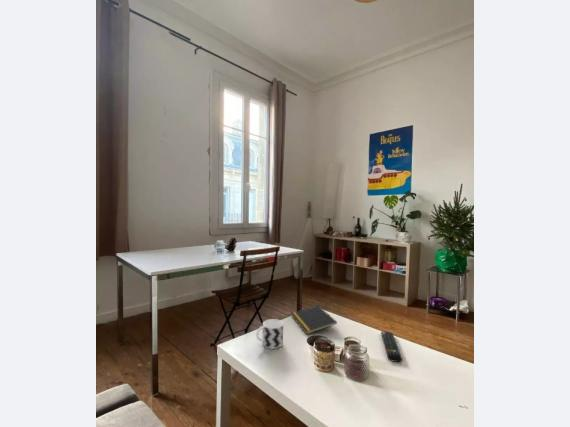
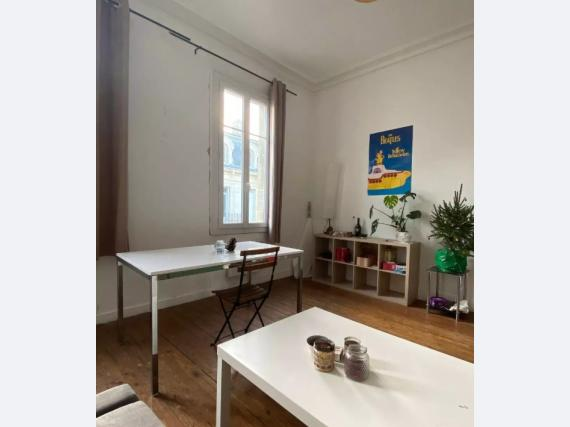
- remote control [380,331,403,363]
- notepad [290,304,338,335]
- cup [255,318,284,350]
